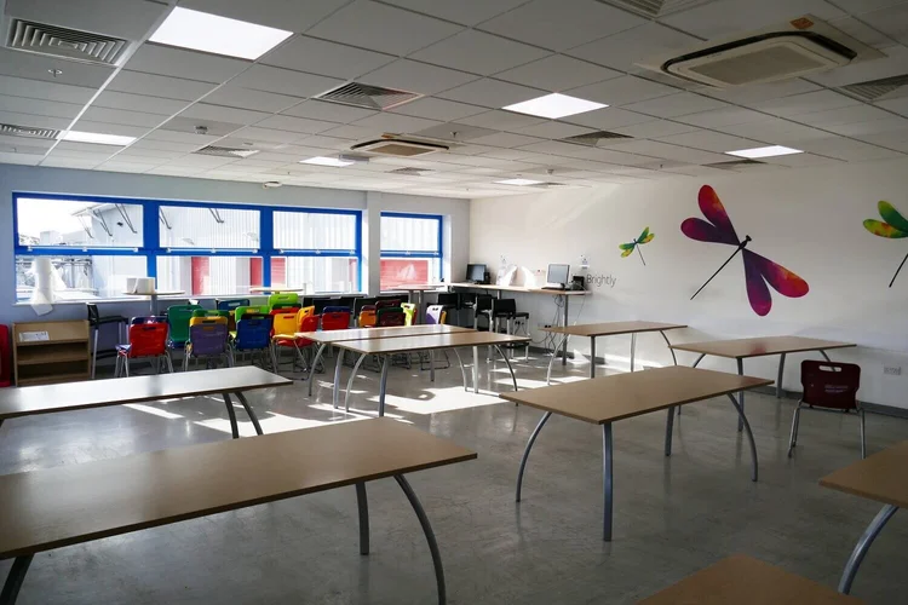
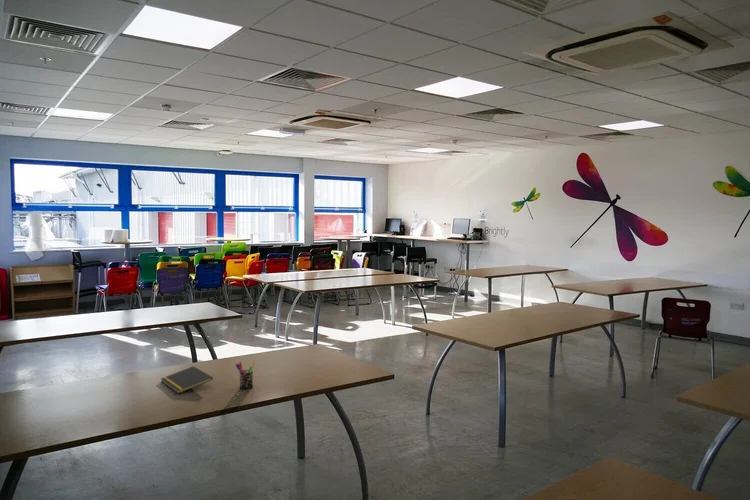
+ pen holder [235,361,256,390]
+ notepad [160,365,214,395]
